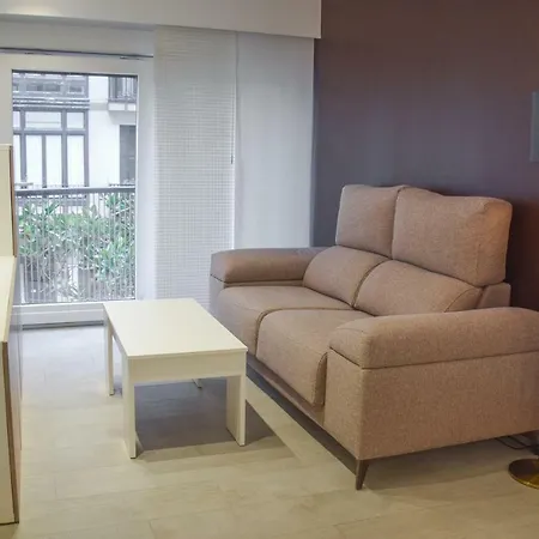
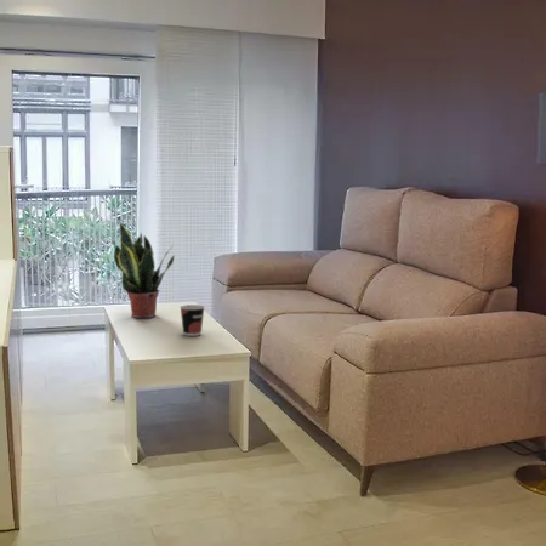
+ potted plant [113,221,176,319]
+ cup [178,303,206,337]
